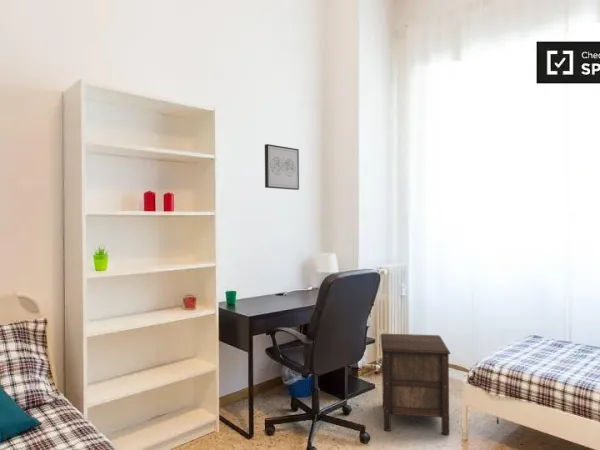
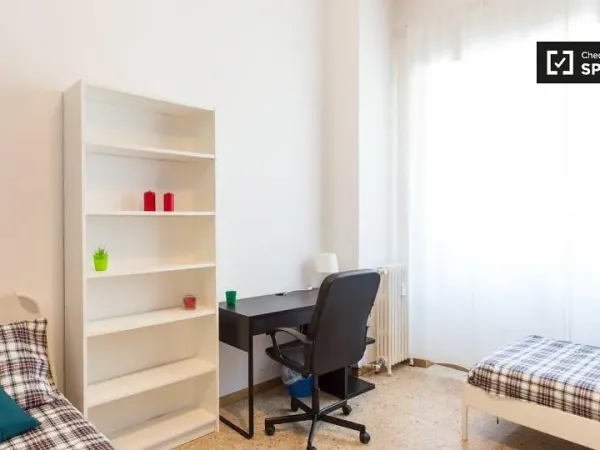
- nightstand [380,333,452,436]
- wall art [264,143,300,191]
